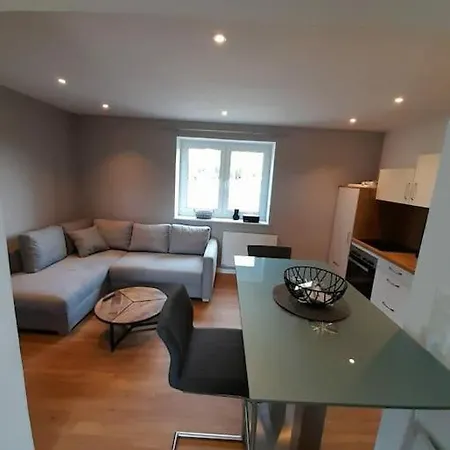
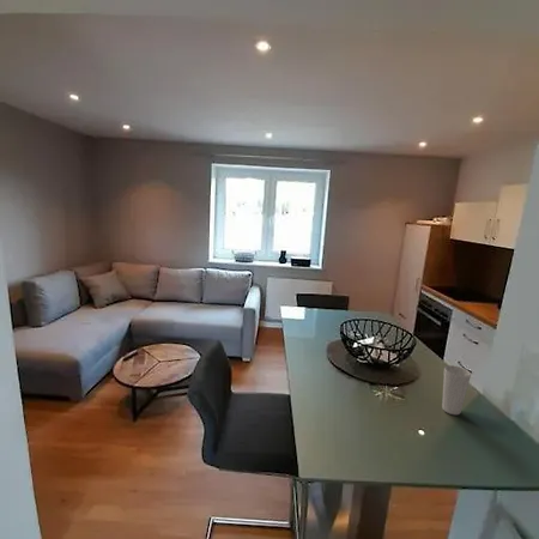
+ cup [441,364,472,416]
